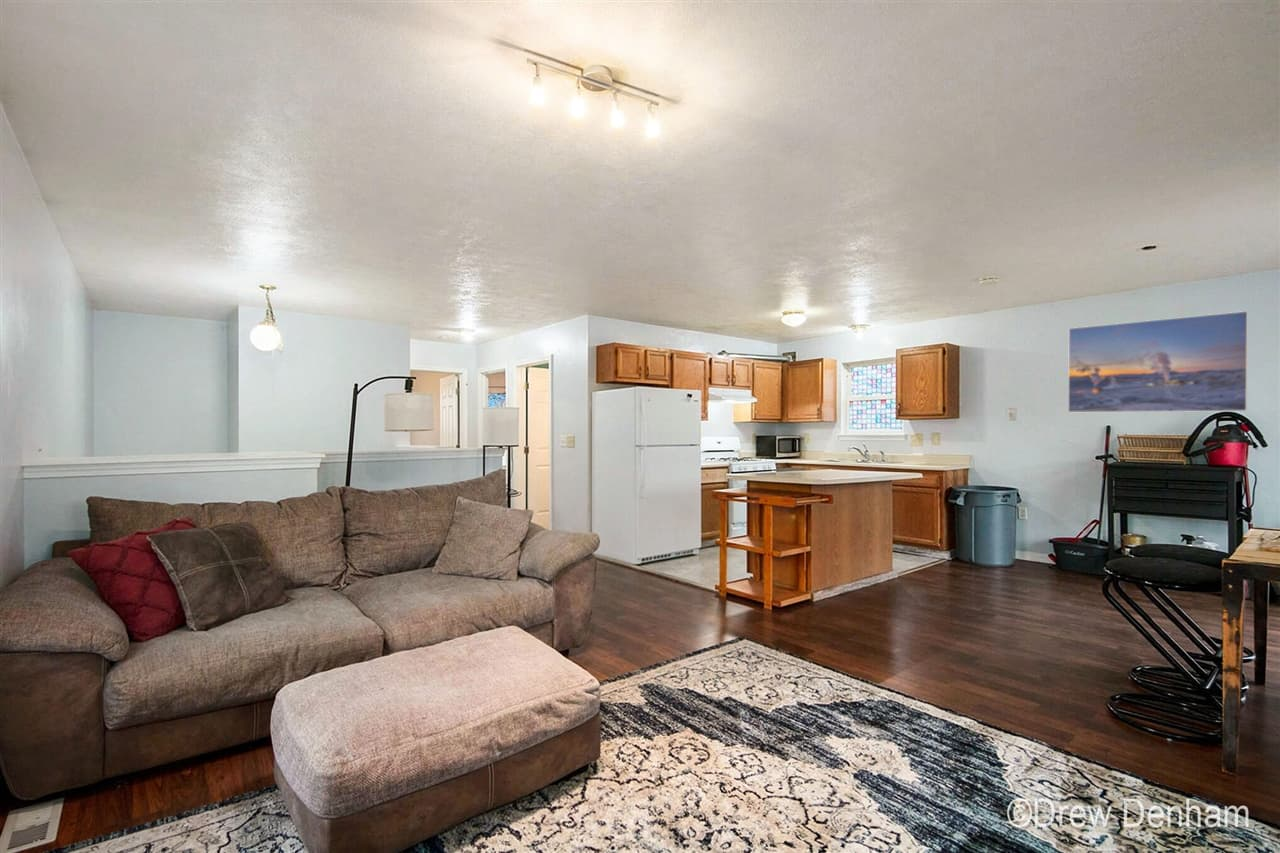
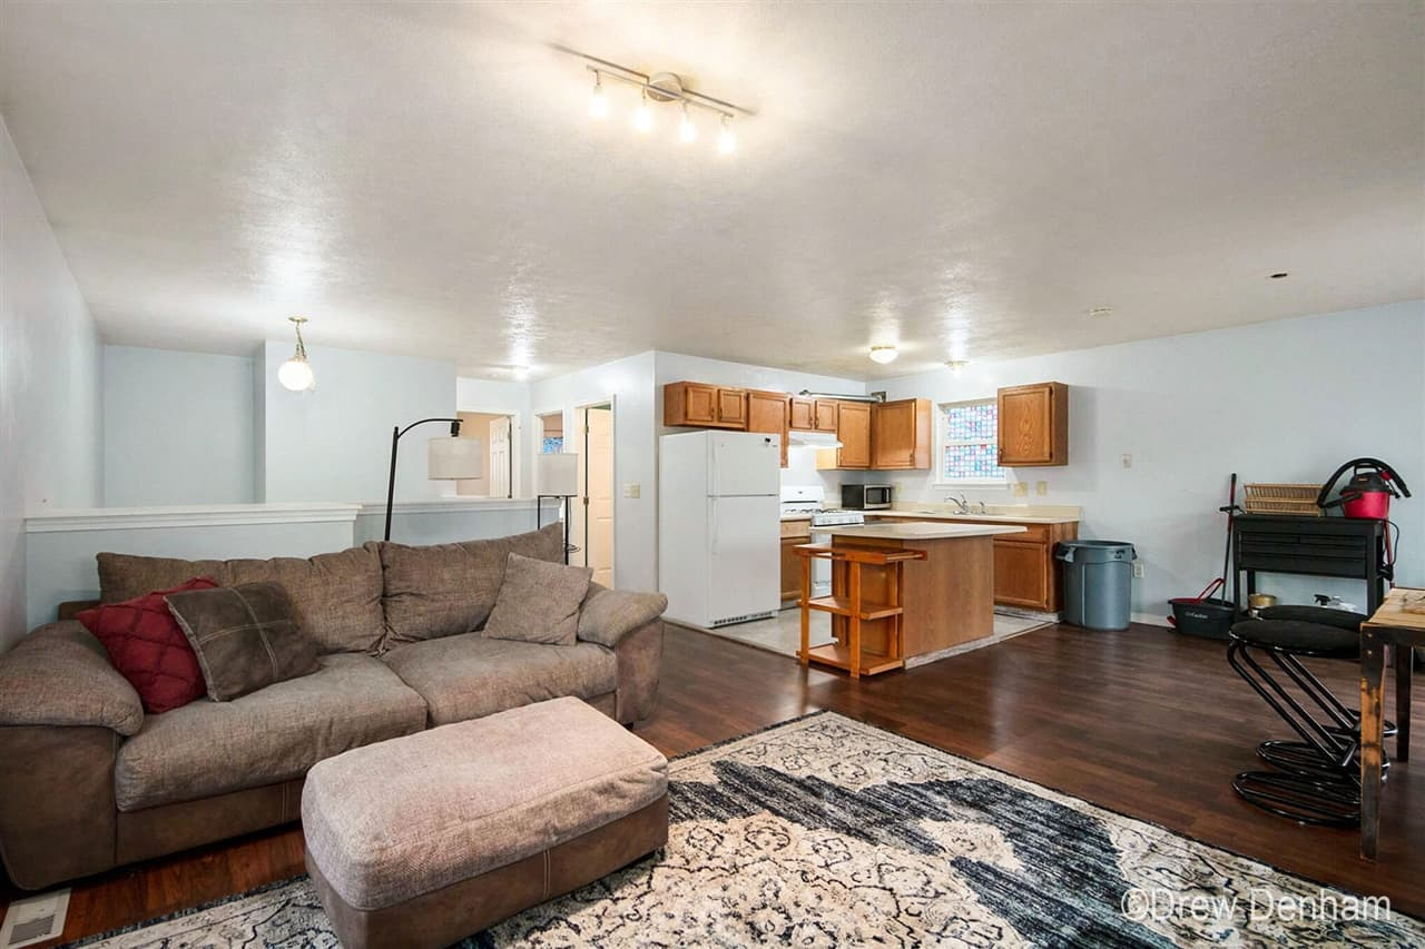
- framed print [1067,310,1249,413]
